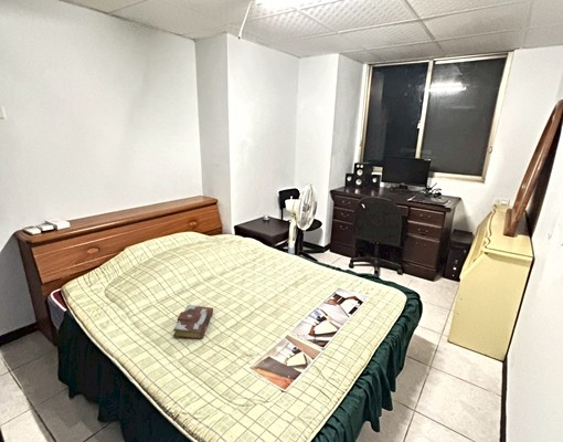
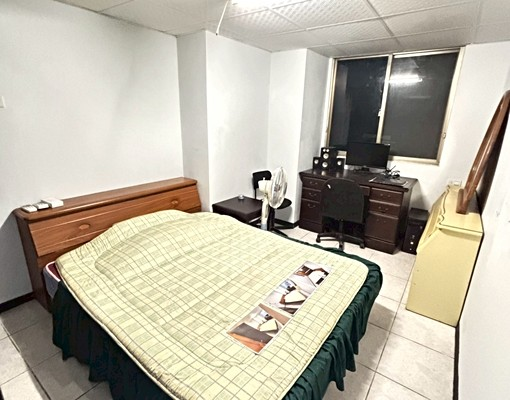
- book [172,304,214,340]
